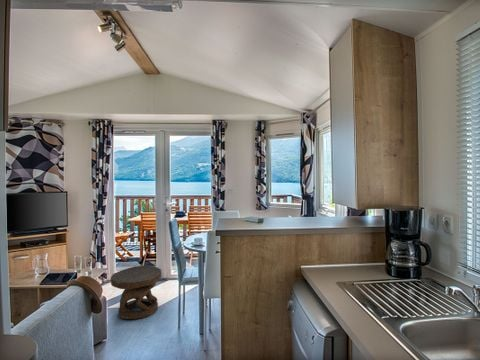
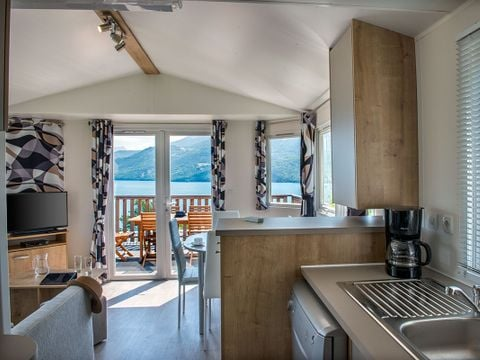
- side table [110,265,162,320]
